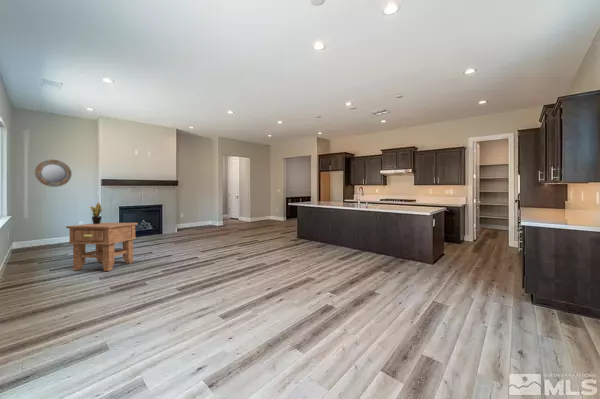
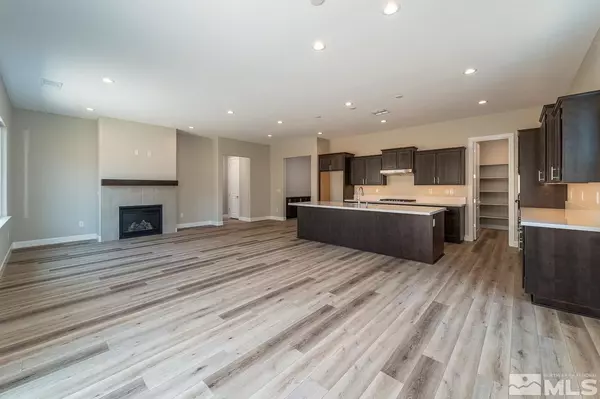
- home mirror [34,159,73,188]
- potted plant [88,202,106,224]
- side table [65,222,139,272]
